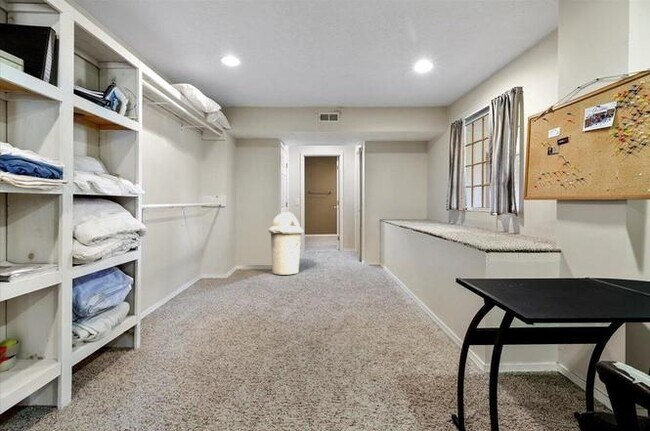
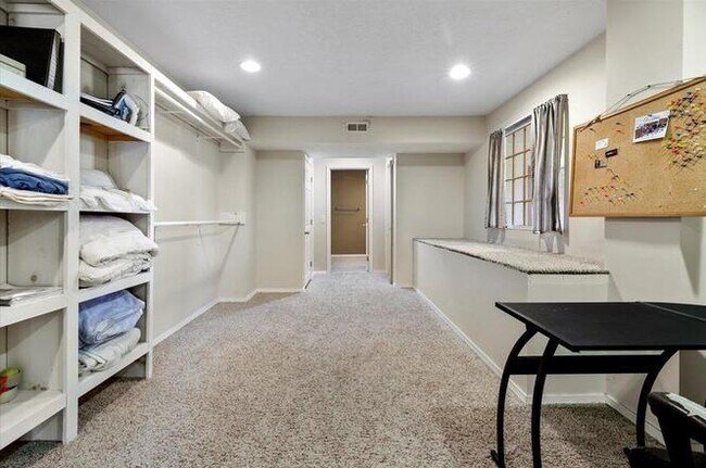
- trash can [268,211,304,276]
